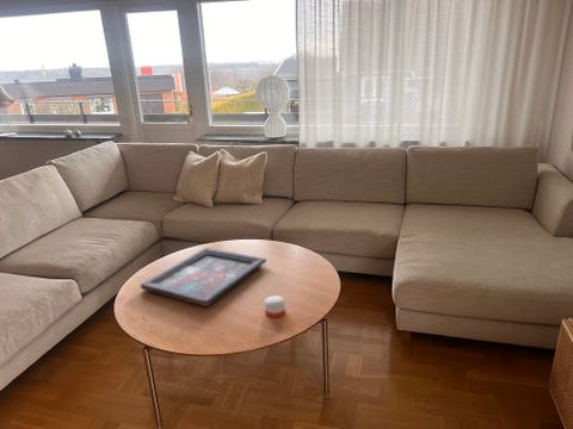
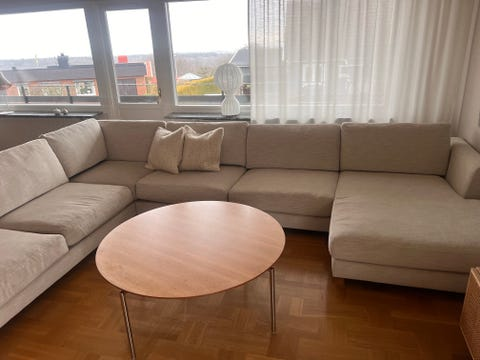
- decorative tray [140,247,267,307]
- candle [264,294,286,318]
